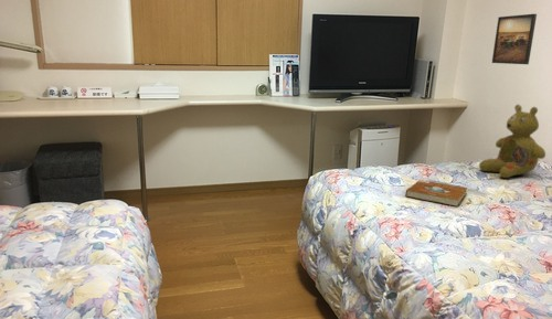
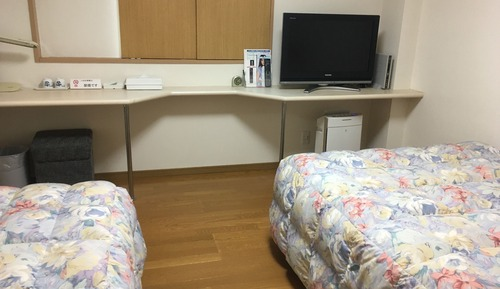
- book [404,179,468,208]
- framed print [491,13,538,65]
- stuffed bear [478,104,546,179]
